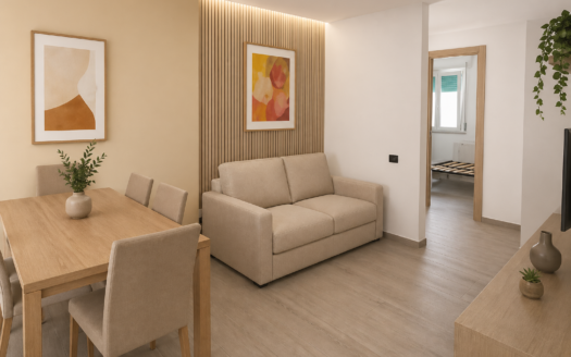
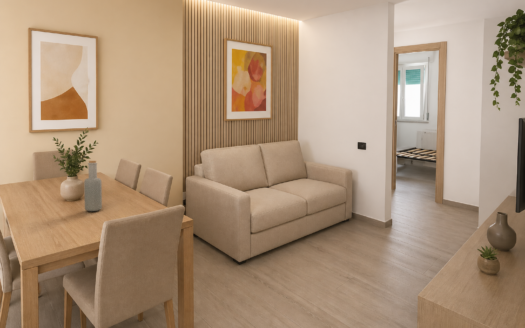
+ bottle [83,160,103,212]
